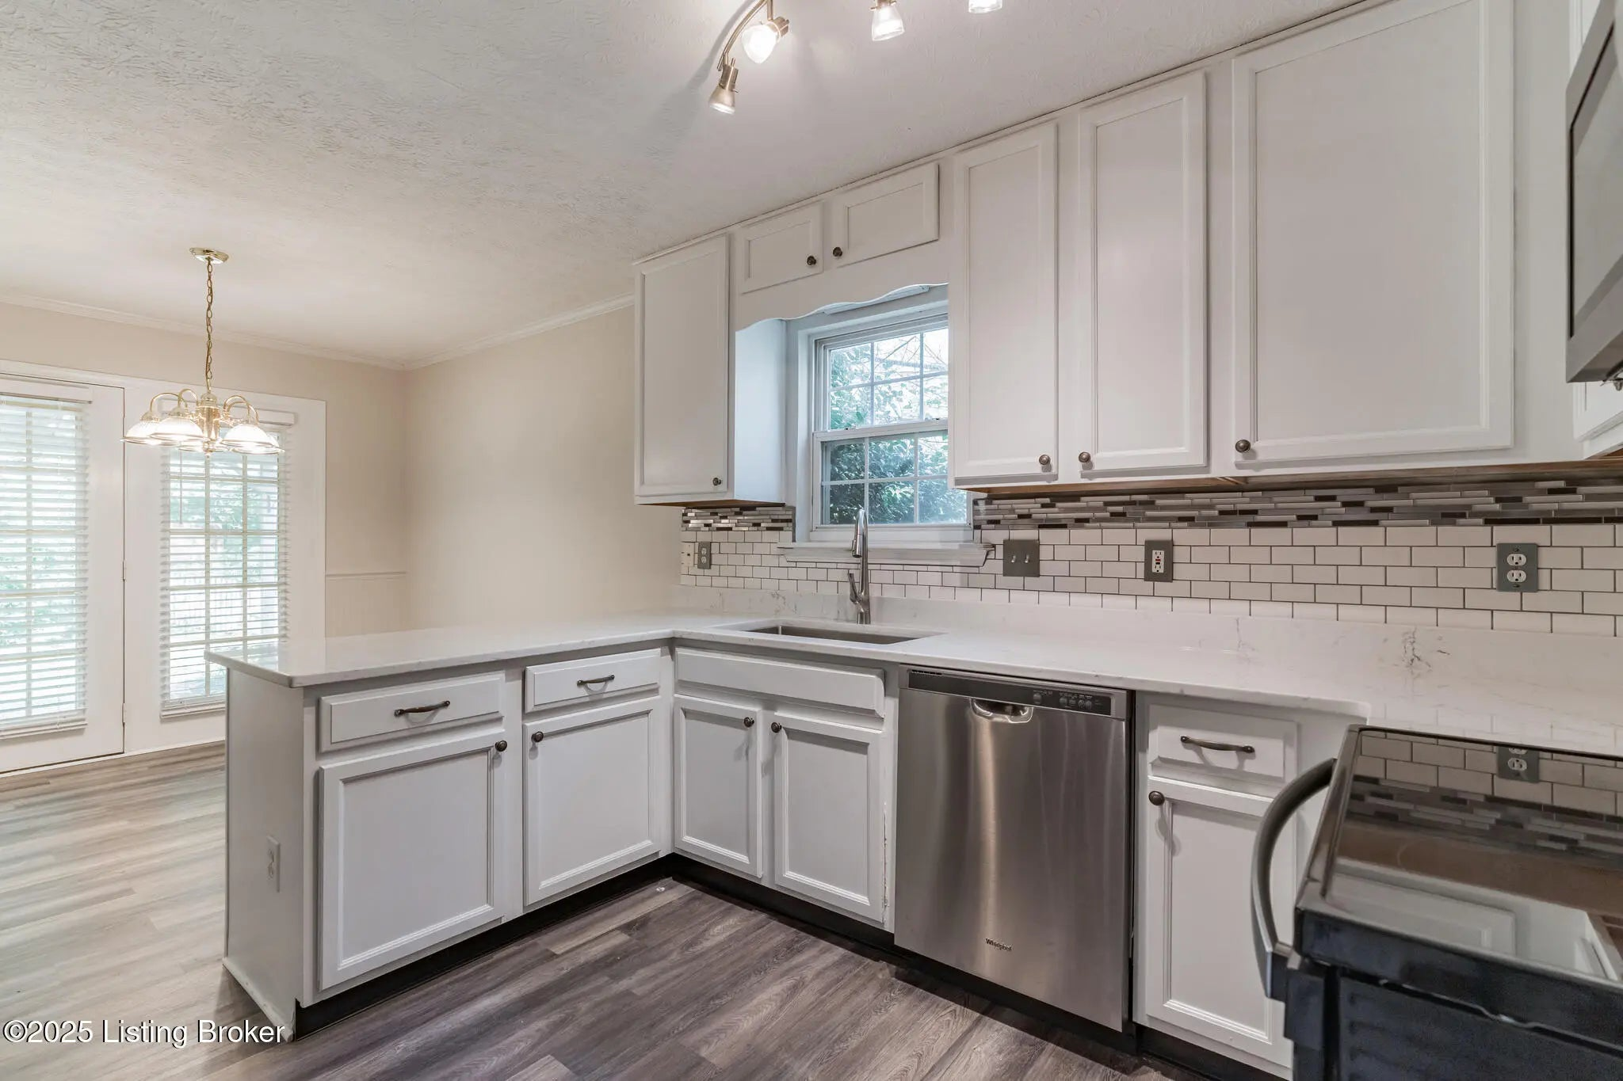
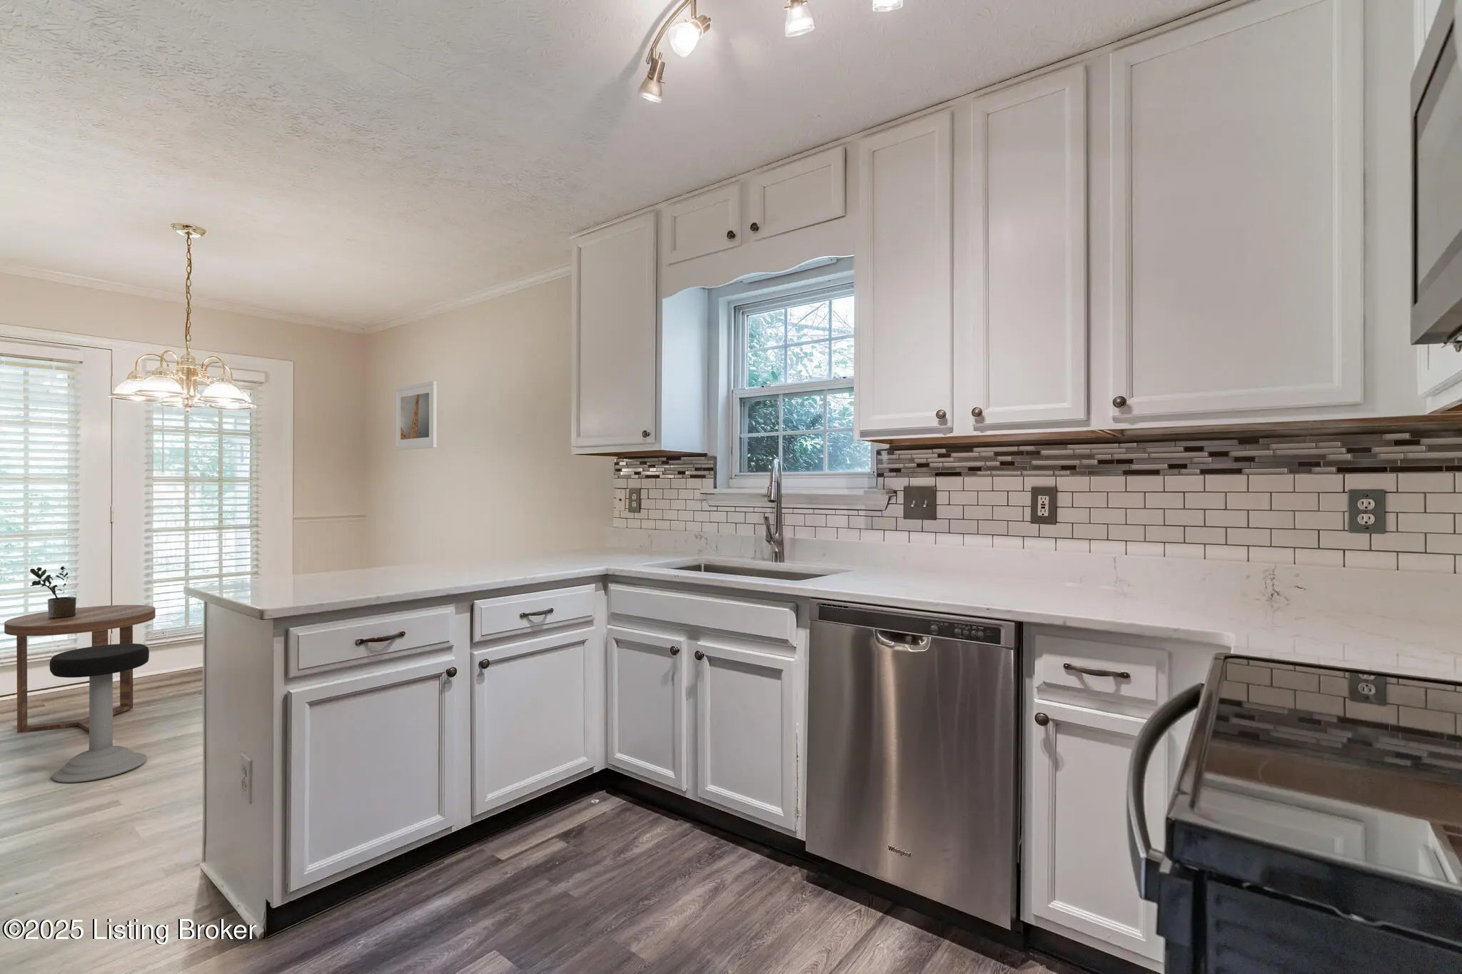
+ stool [49,642,150,784]
+ potted plant [29,566,77,619]
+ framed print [395,380,438,451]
+ side table [3,604,157,734]
